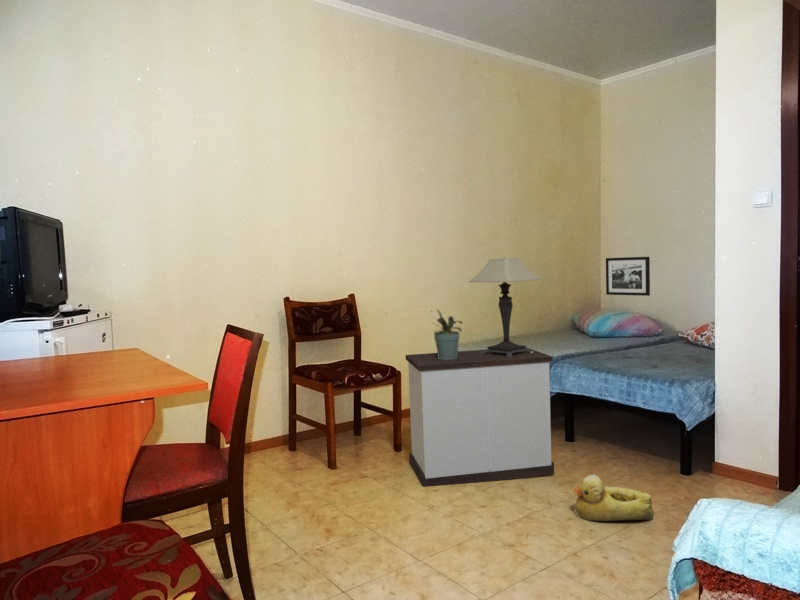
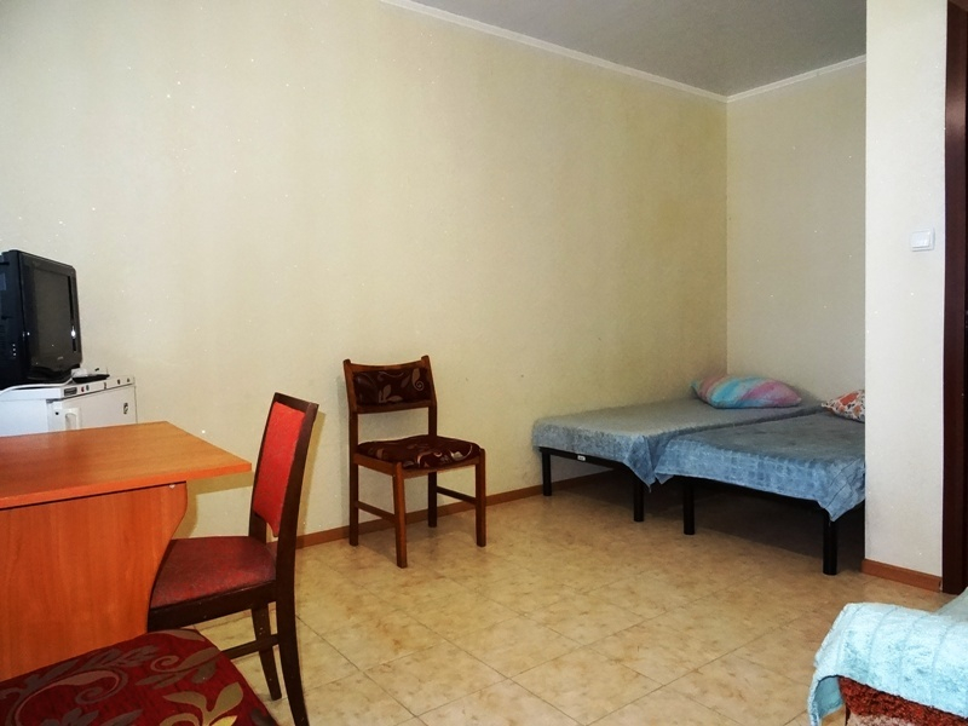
- potted plant [432,308,463,360]
- picture frame [605,256,651,297]
- table lamp [468,256,543,358]
- rubber duck [573,473,655,522]
- nightstand [405,346,555,488]
